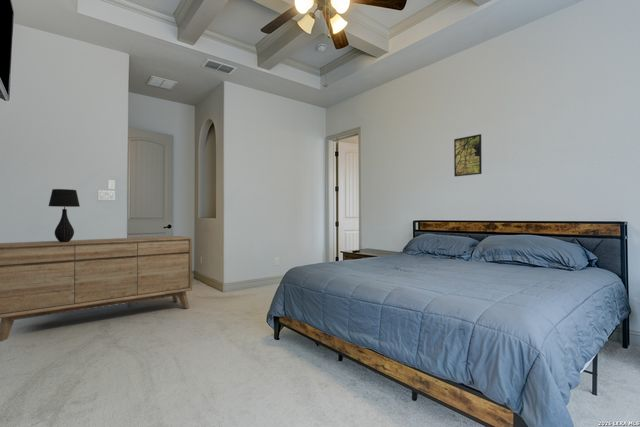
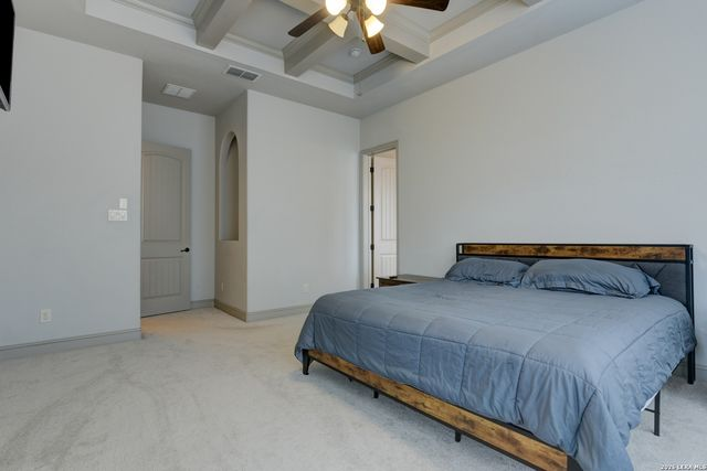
- table lamp [48,188,81,242]
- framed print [453,133,483,178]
- sideboard [0,235,193,343]
